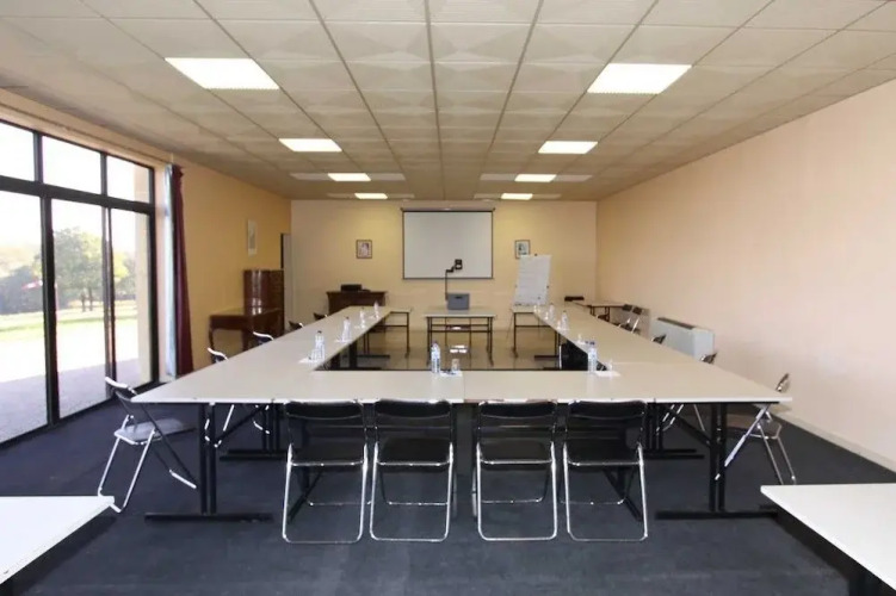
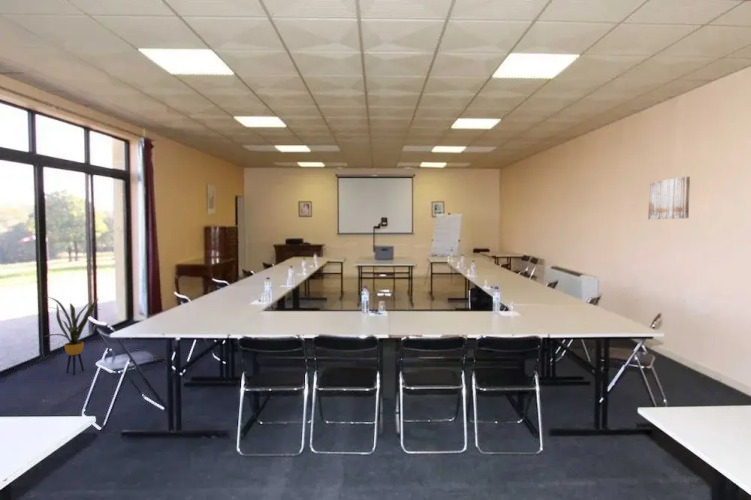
+ house plant [44,295,100,376]
+ wall art [647,175,691,220]
